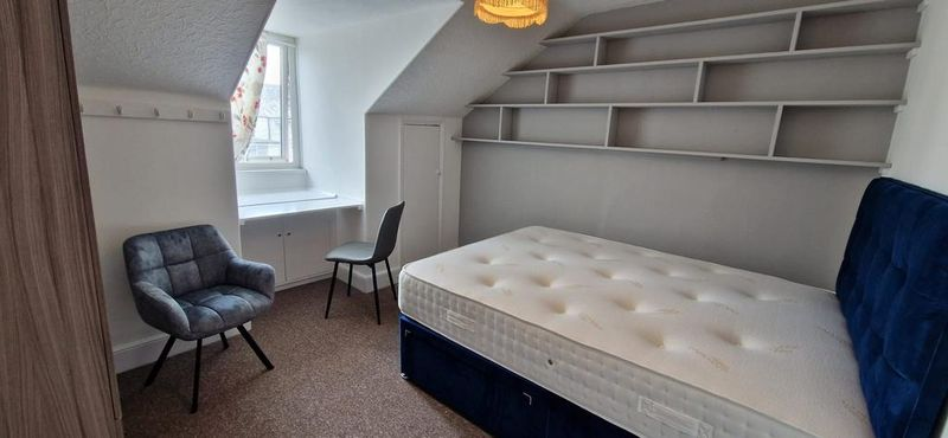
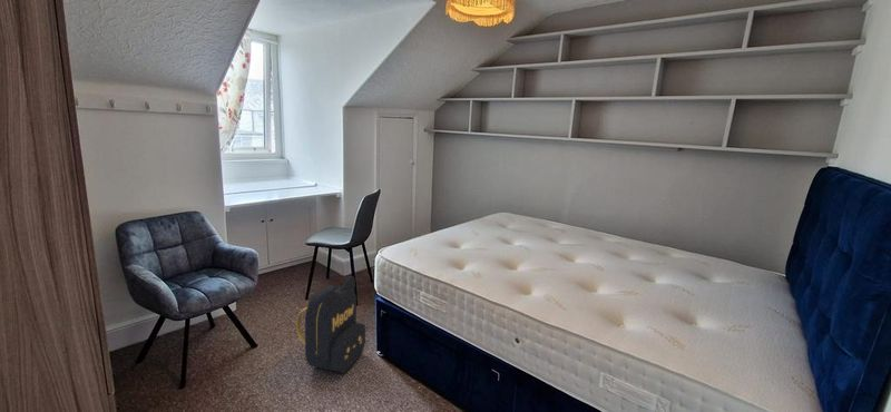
+ backpack [295,275,366,374]
